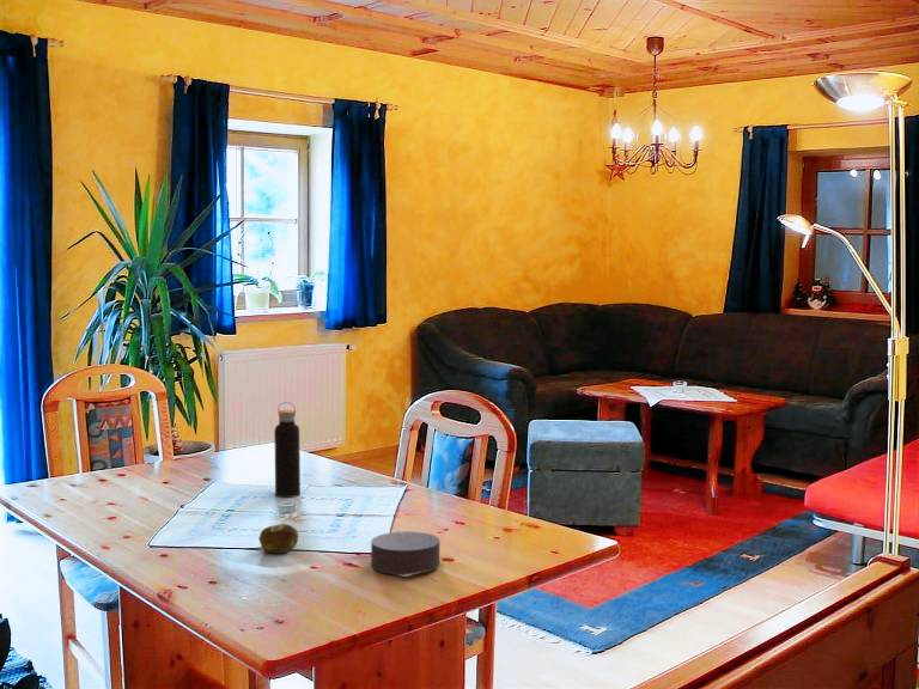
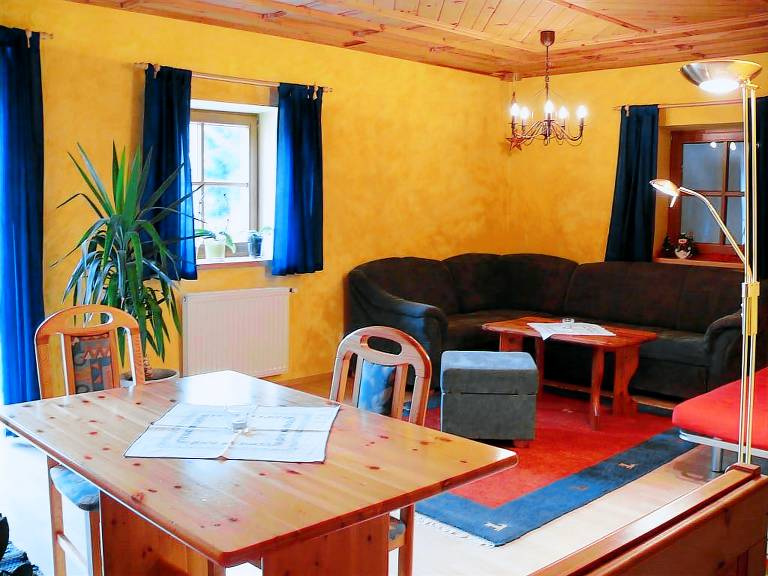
- water bottle [273,401,302,499]
- fruit [257,523,299,554]
- candle [370,530,442,578]
